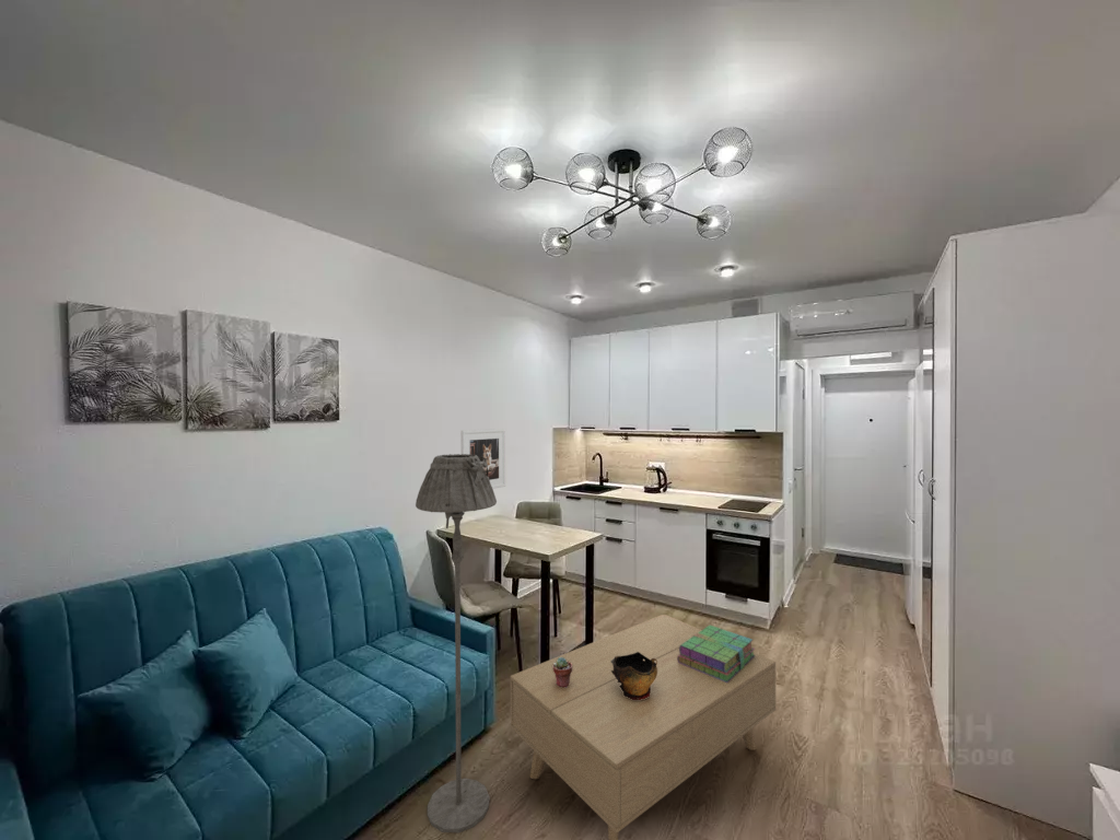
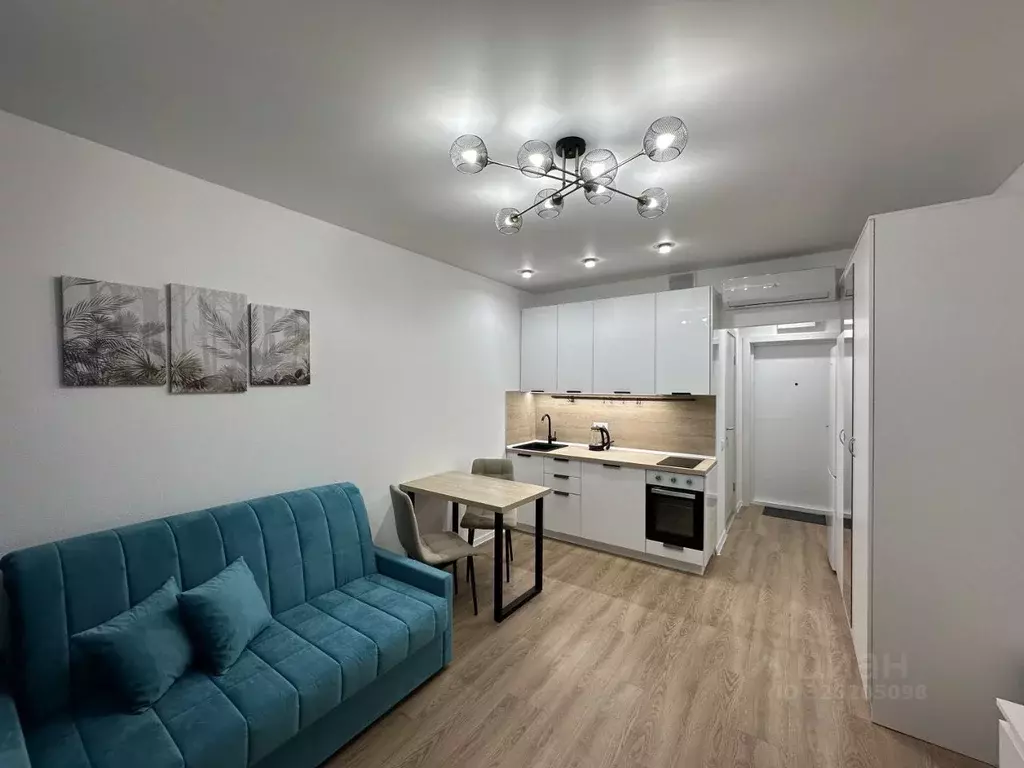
- floor lamp [415,453,498,833]
- stack of books [677,625,756,682]
- potted succulent [552,657,572,688]
- decorative bowl [610,652,657,700]
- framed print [460,428,506,490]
- coffee table [510,612,777,840]
